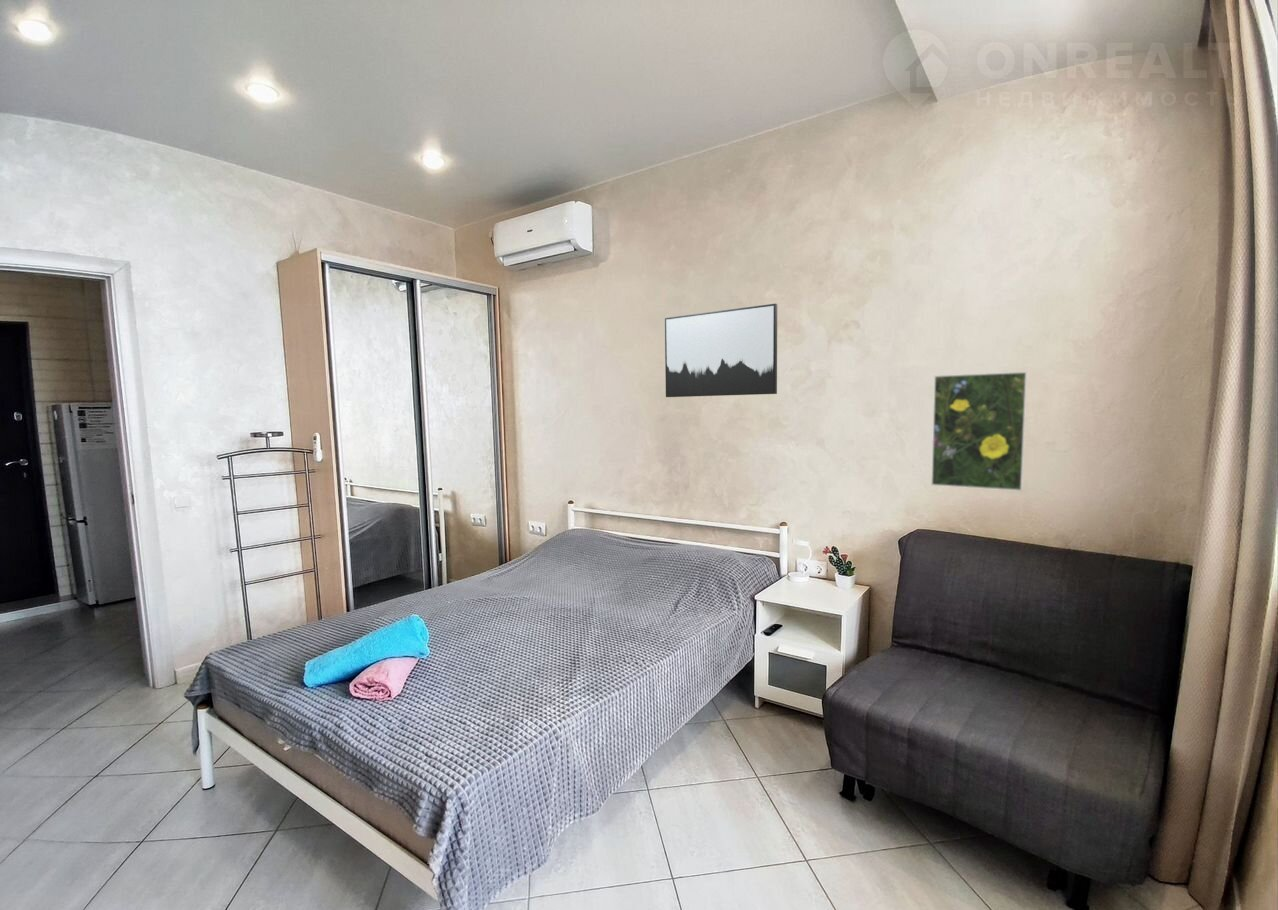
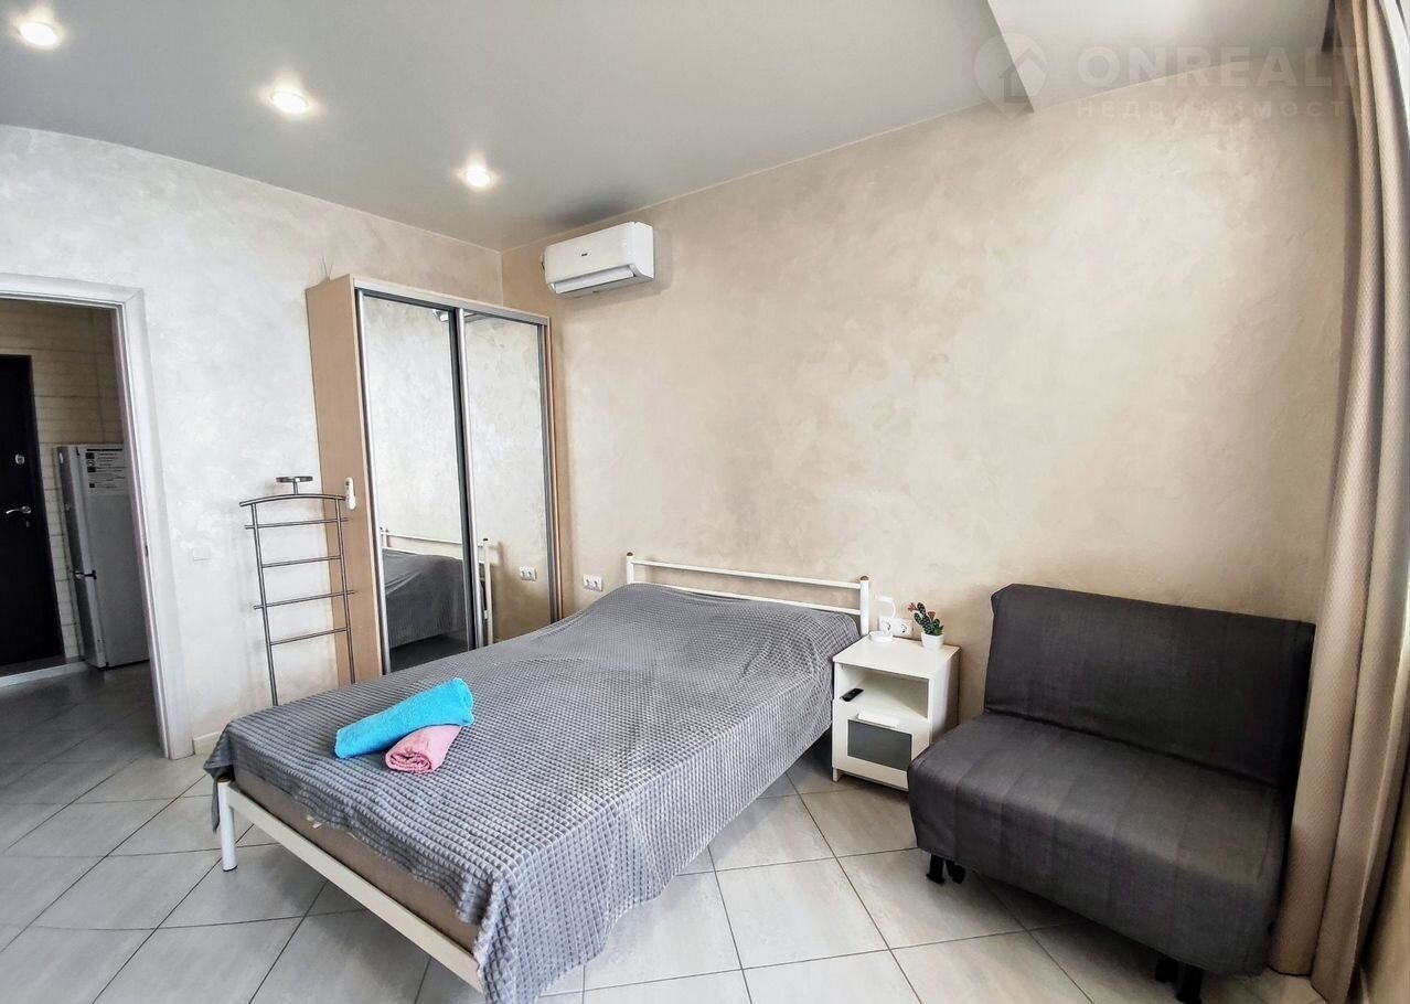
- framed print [930,371,1028,492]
- wall art [664,303,778,398]
